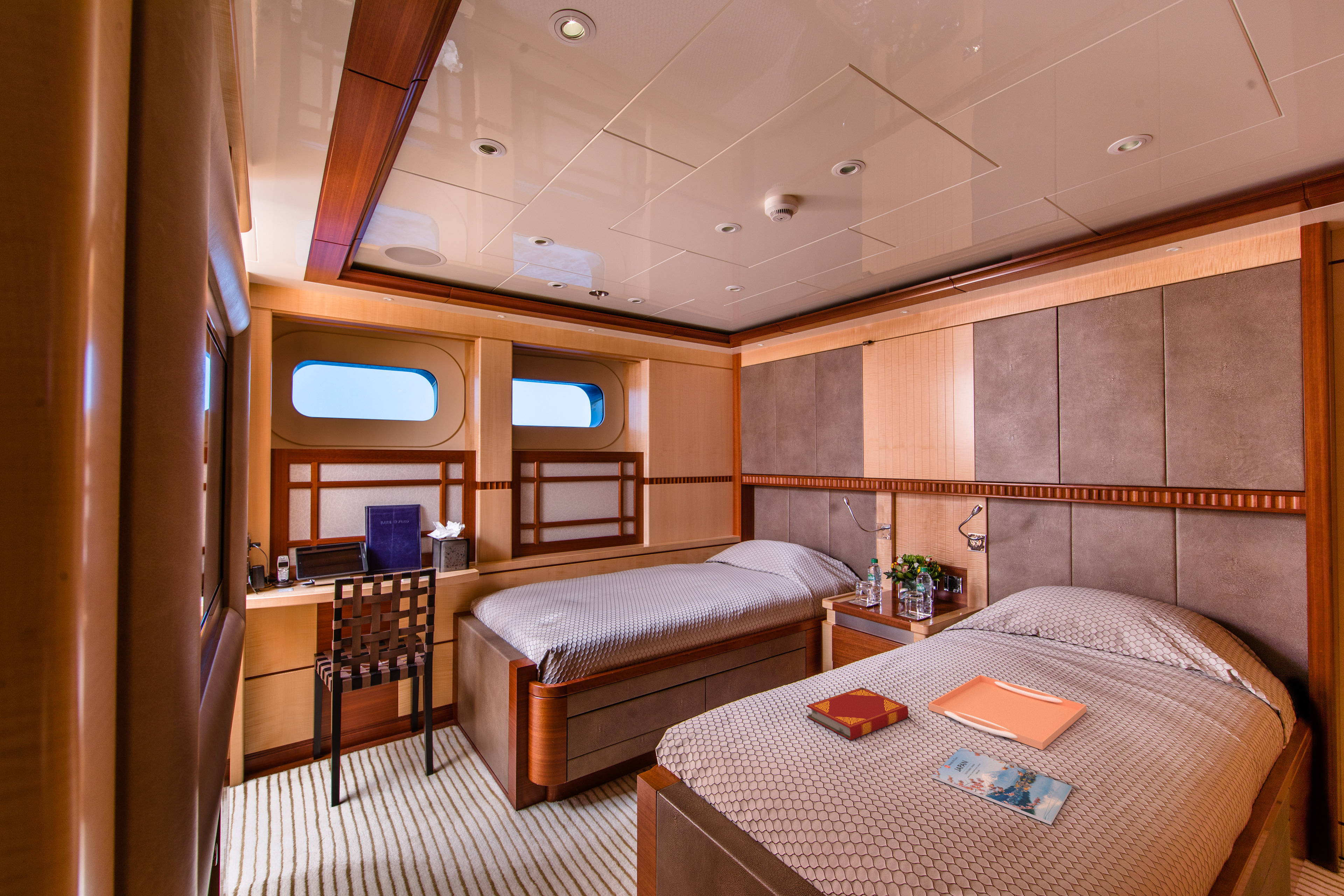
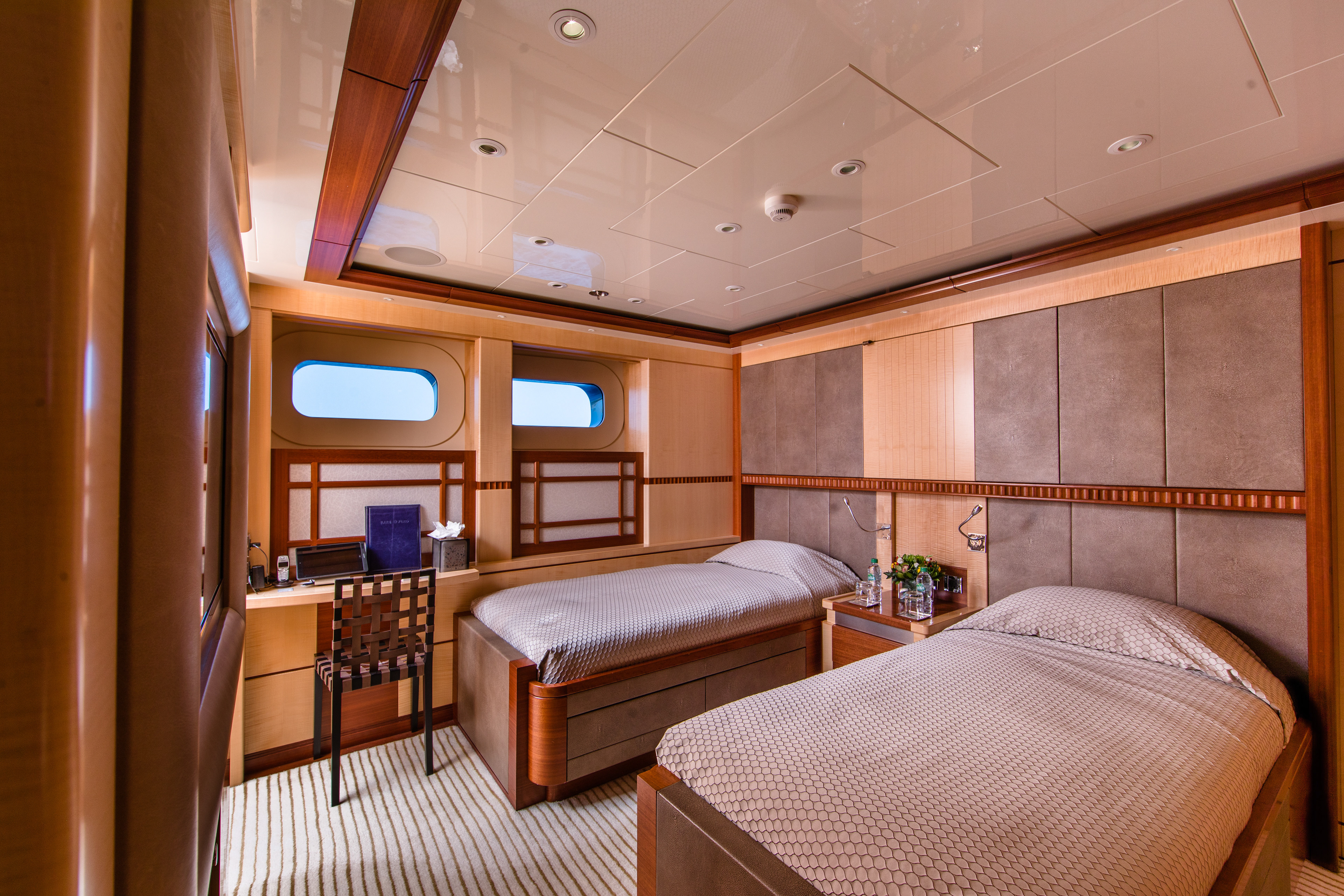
- hardback book [806,687,909,741]
- magazine [932,747,1072,825]
- serving tray [928,675,1087,750]
